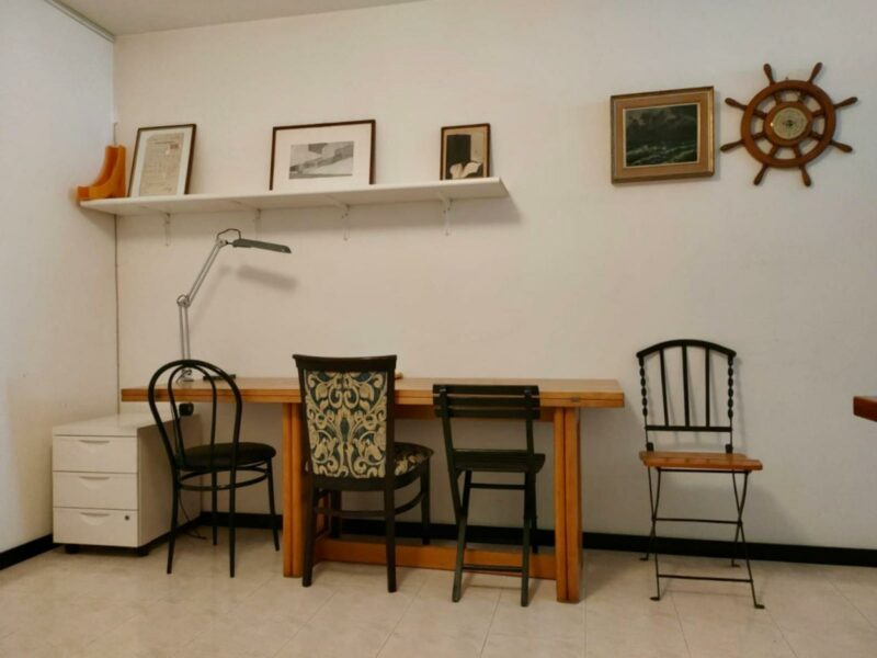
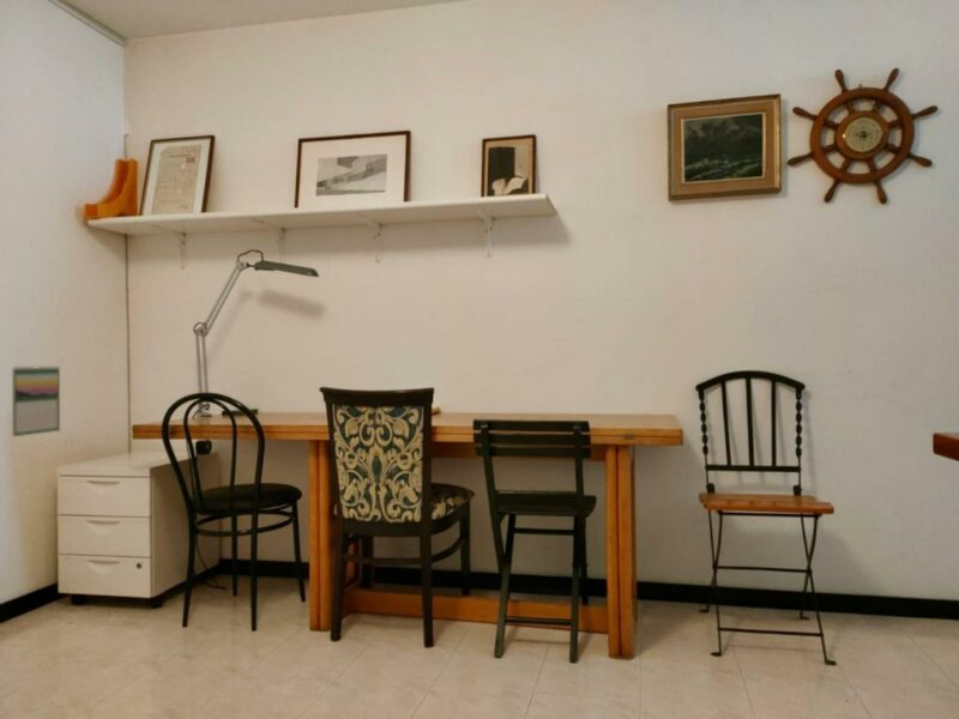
+ calendar [11,363,61,437]
